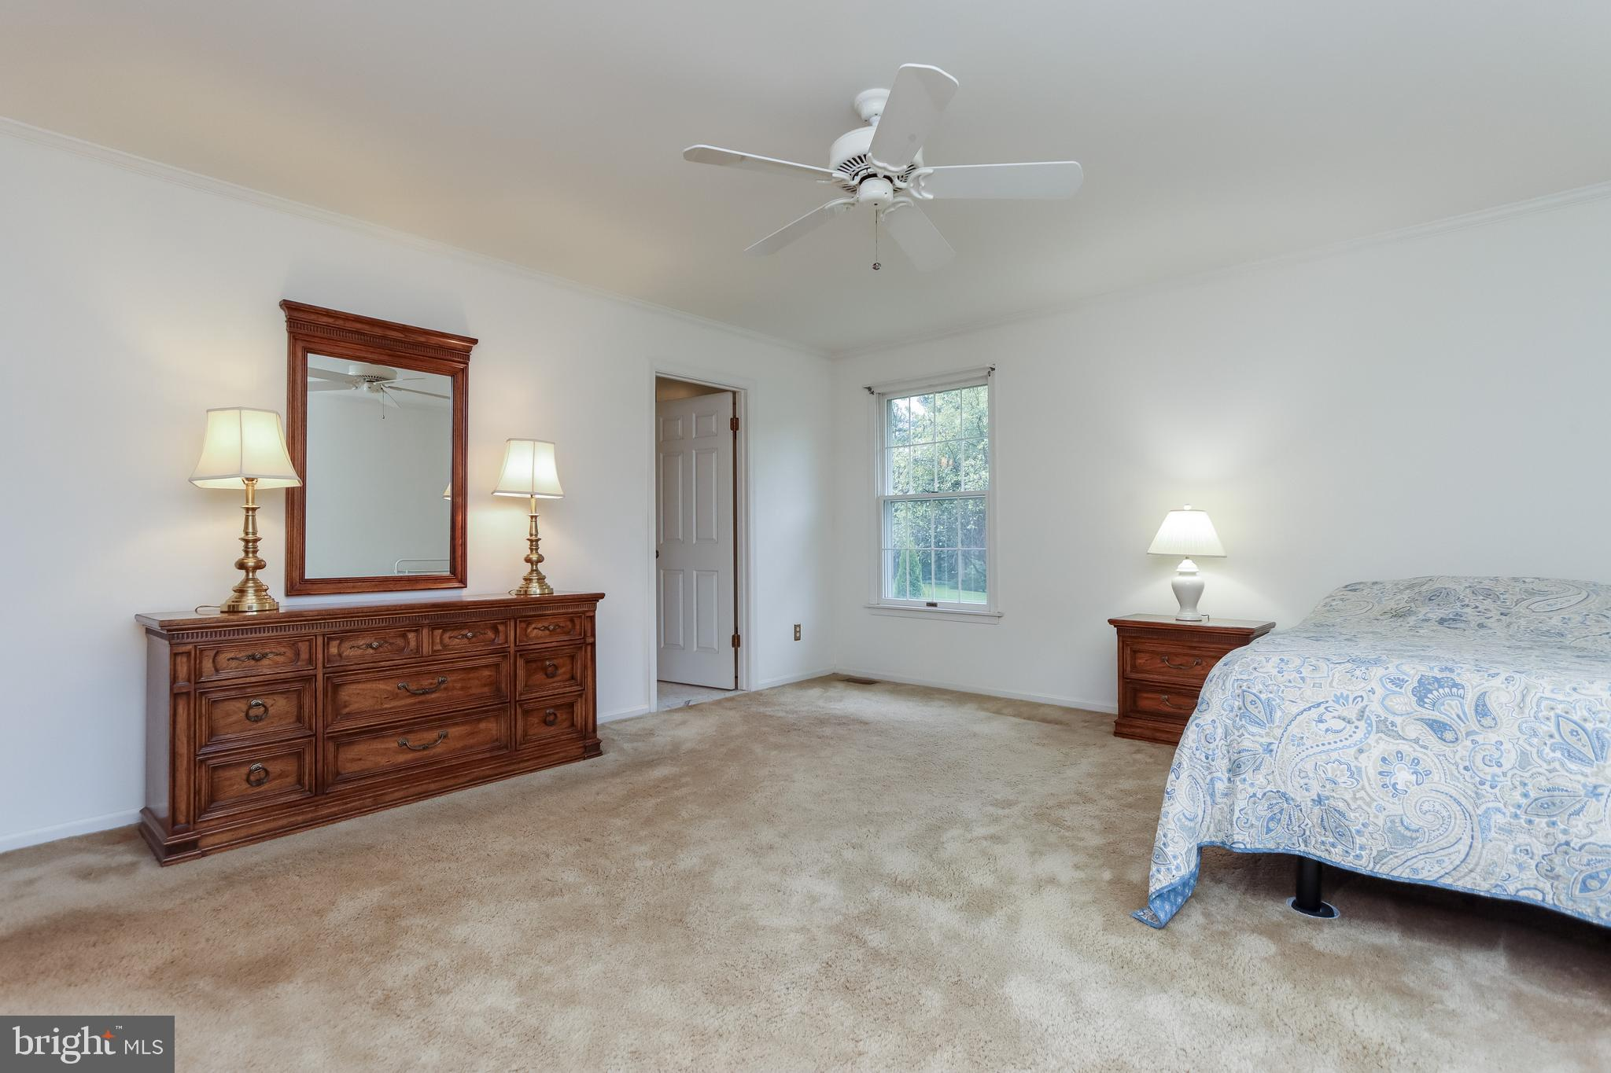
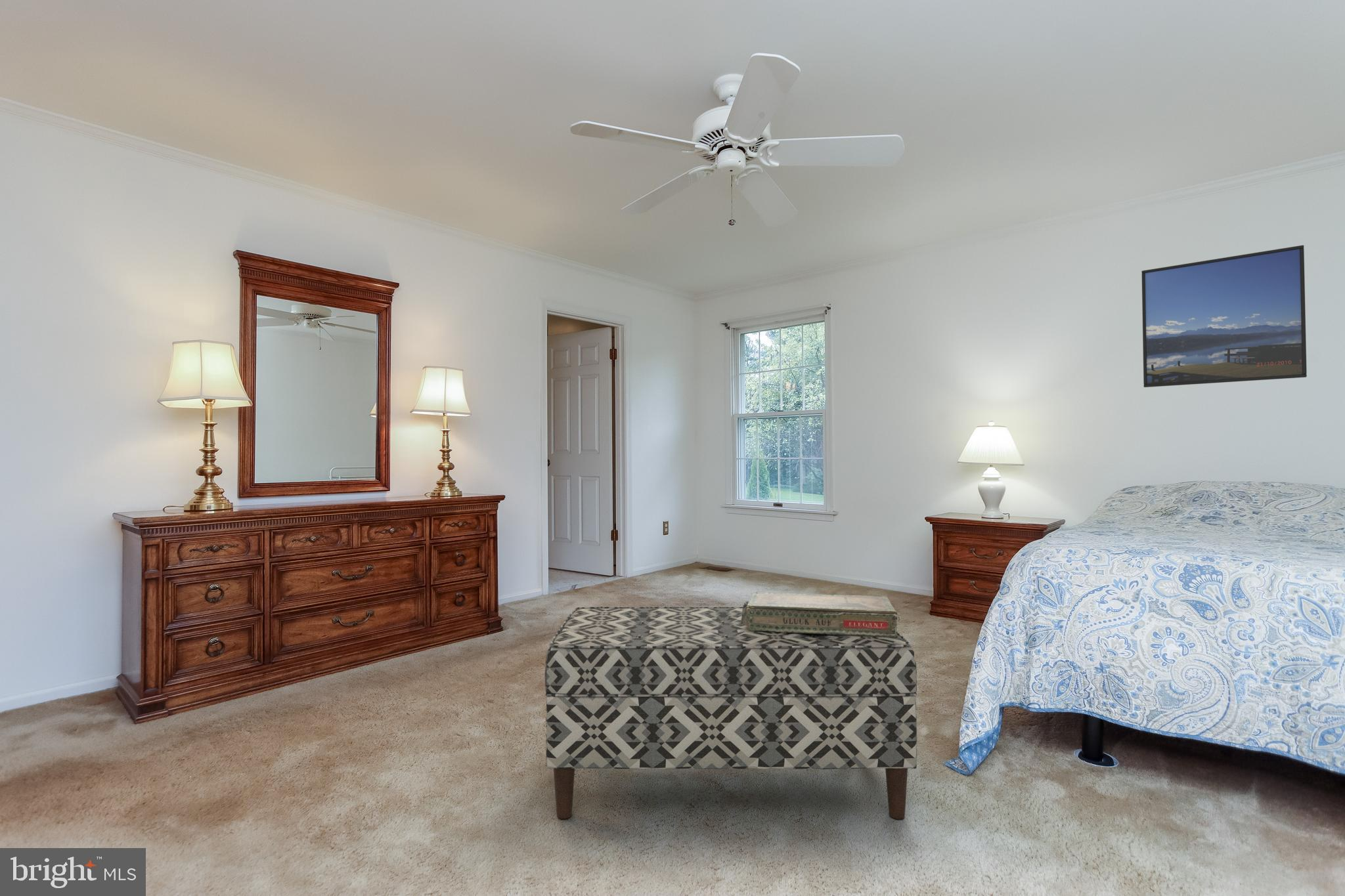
+ bench [544,607,917,821]
+ decorative box [741,591,902,637]
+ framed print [1141,244,1308,388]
